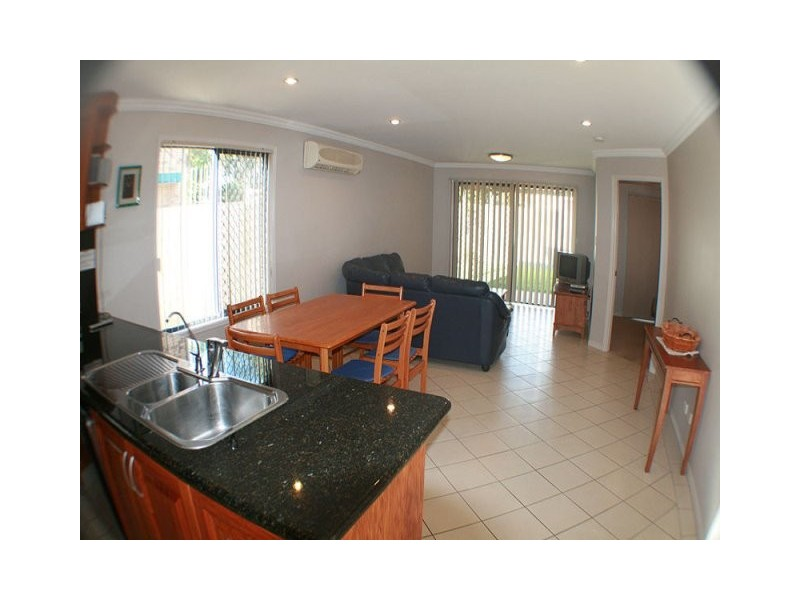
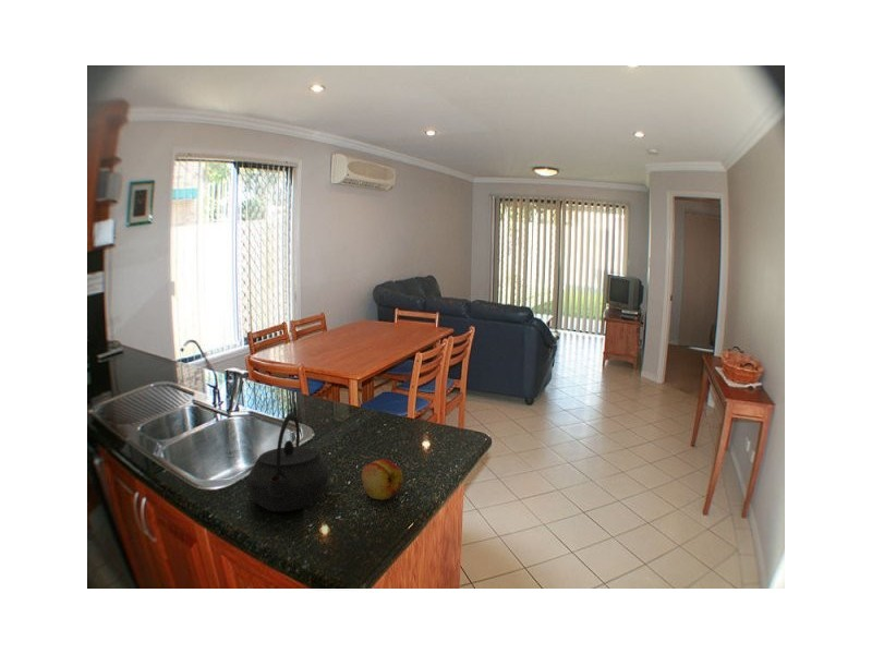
+ kettle [245,411,329,512]
+ fruit [360,458,404,500]
